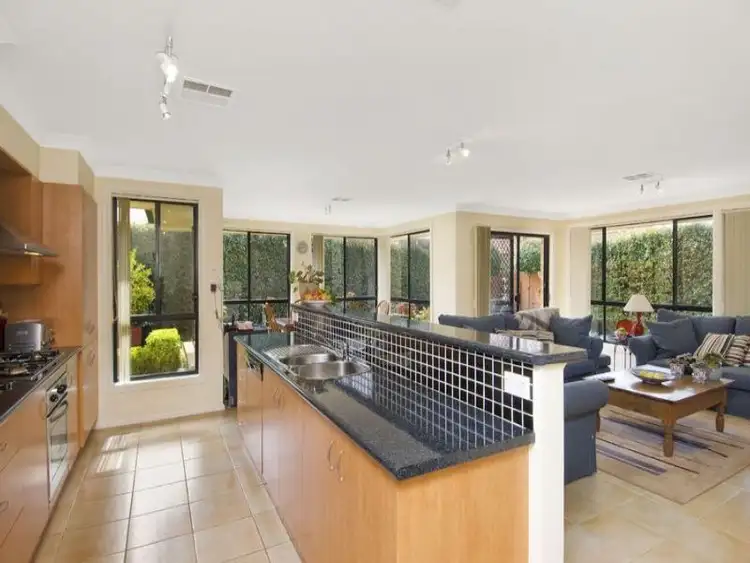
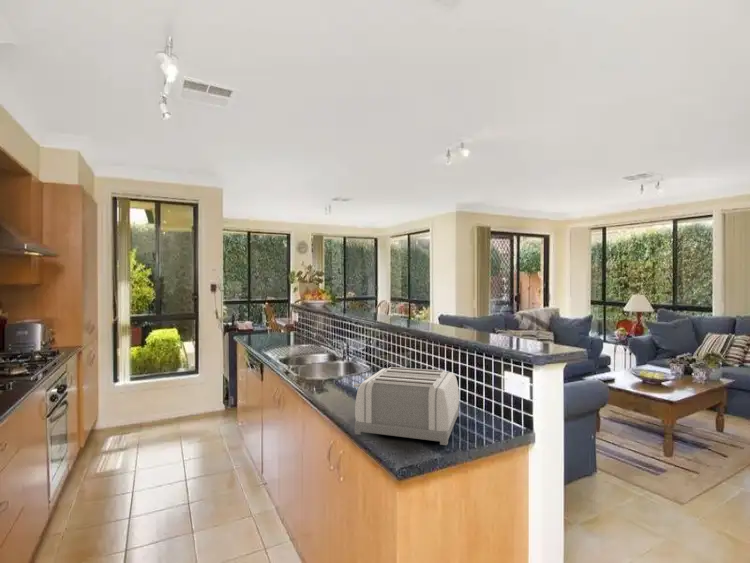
+ toaster [353,366,460,446]
